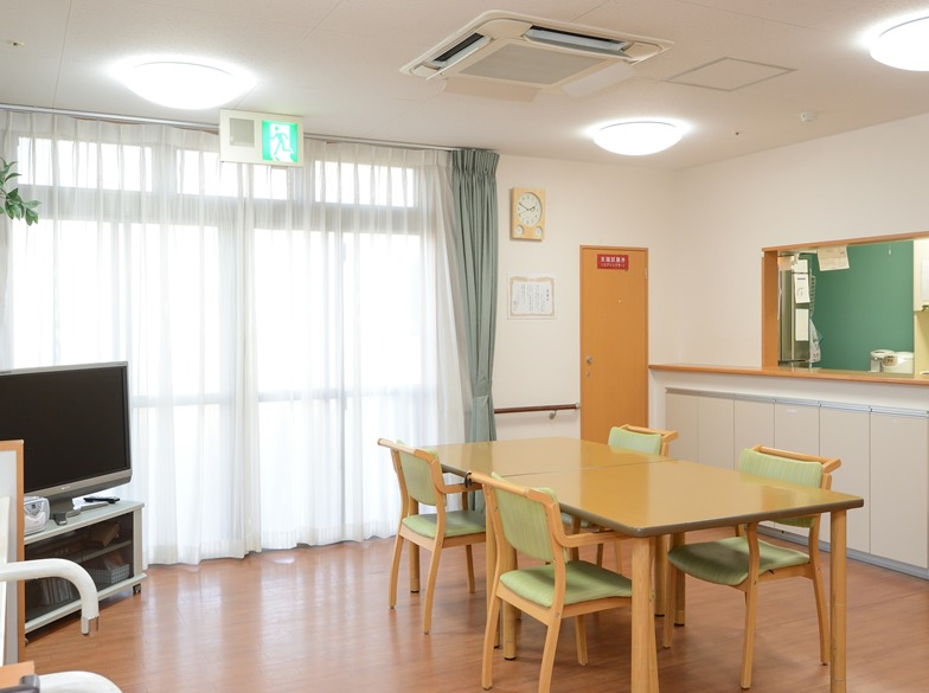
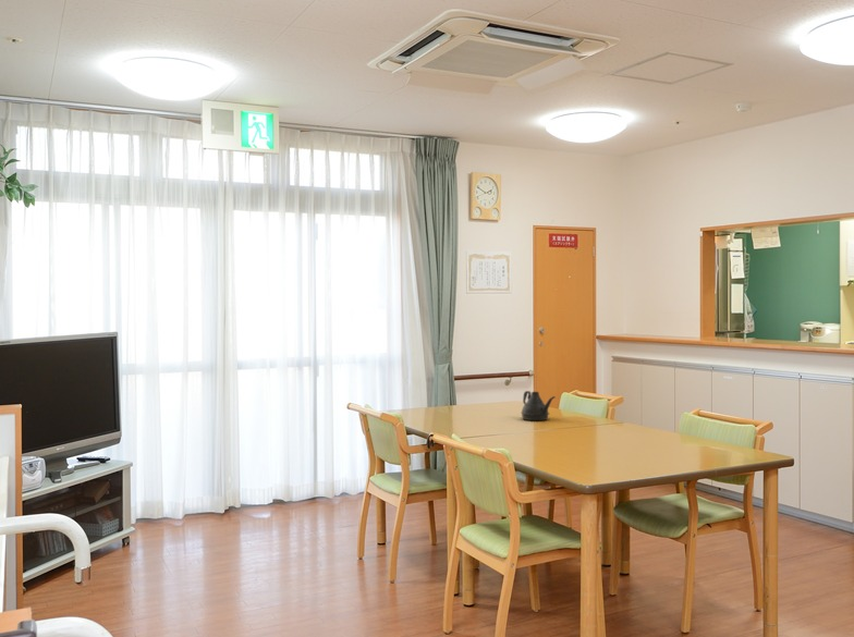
+ teapot [520,390,557,421]
